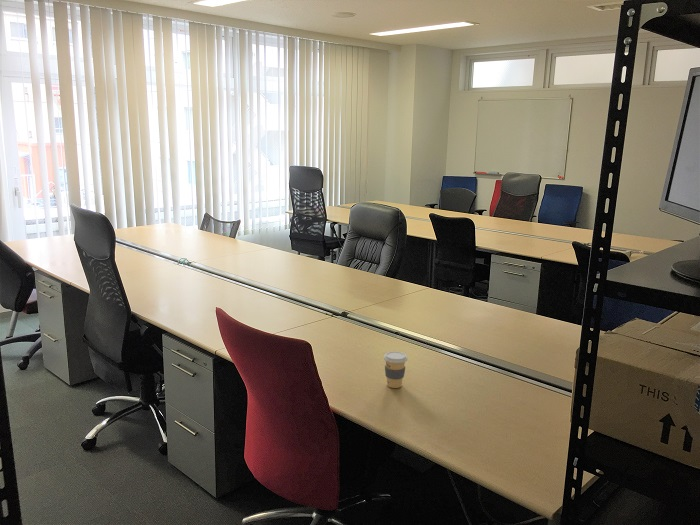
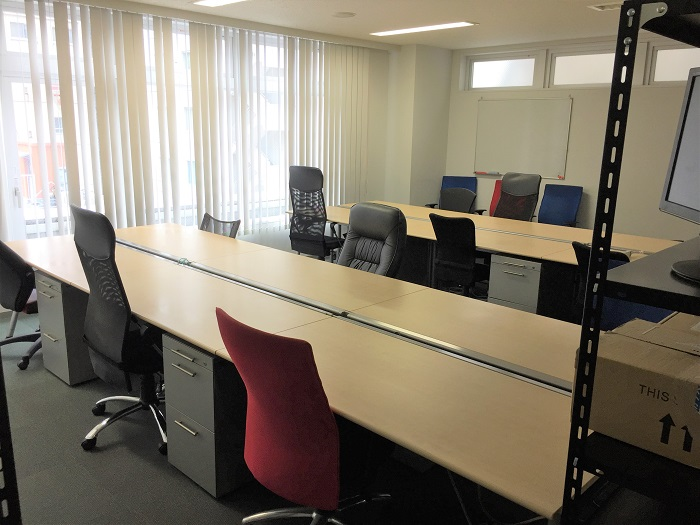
- coffee cup [383,351,409,389]
